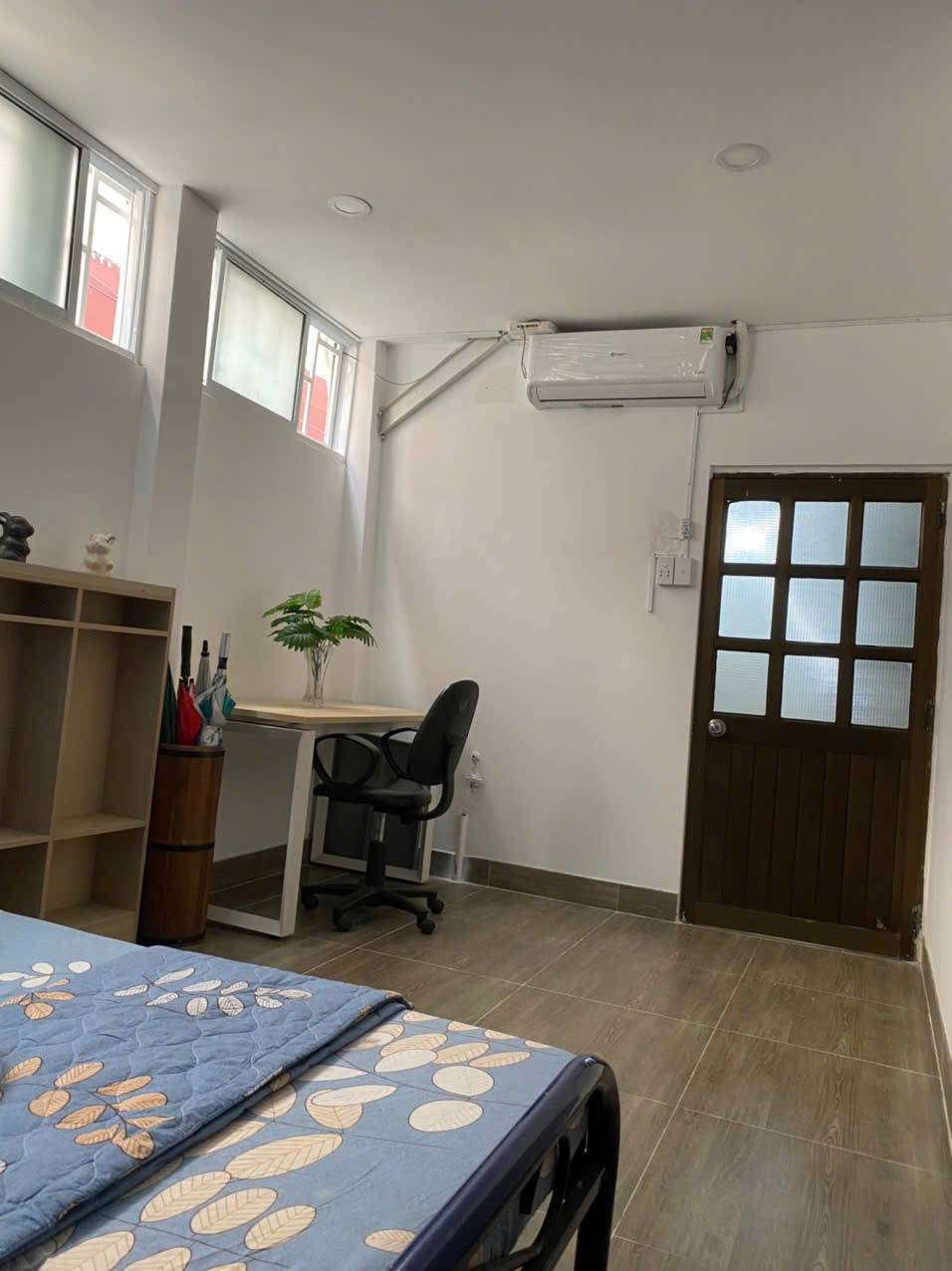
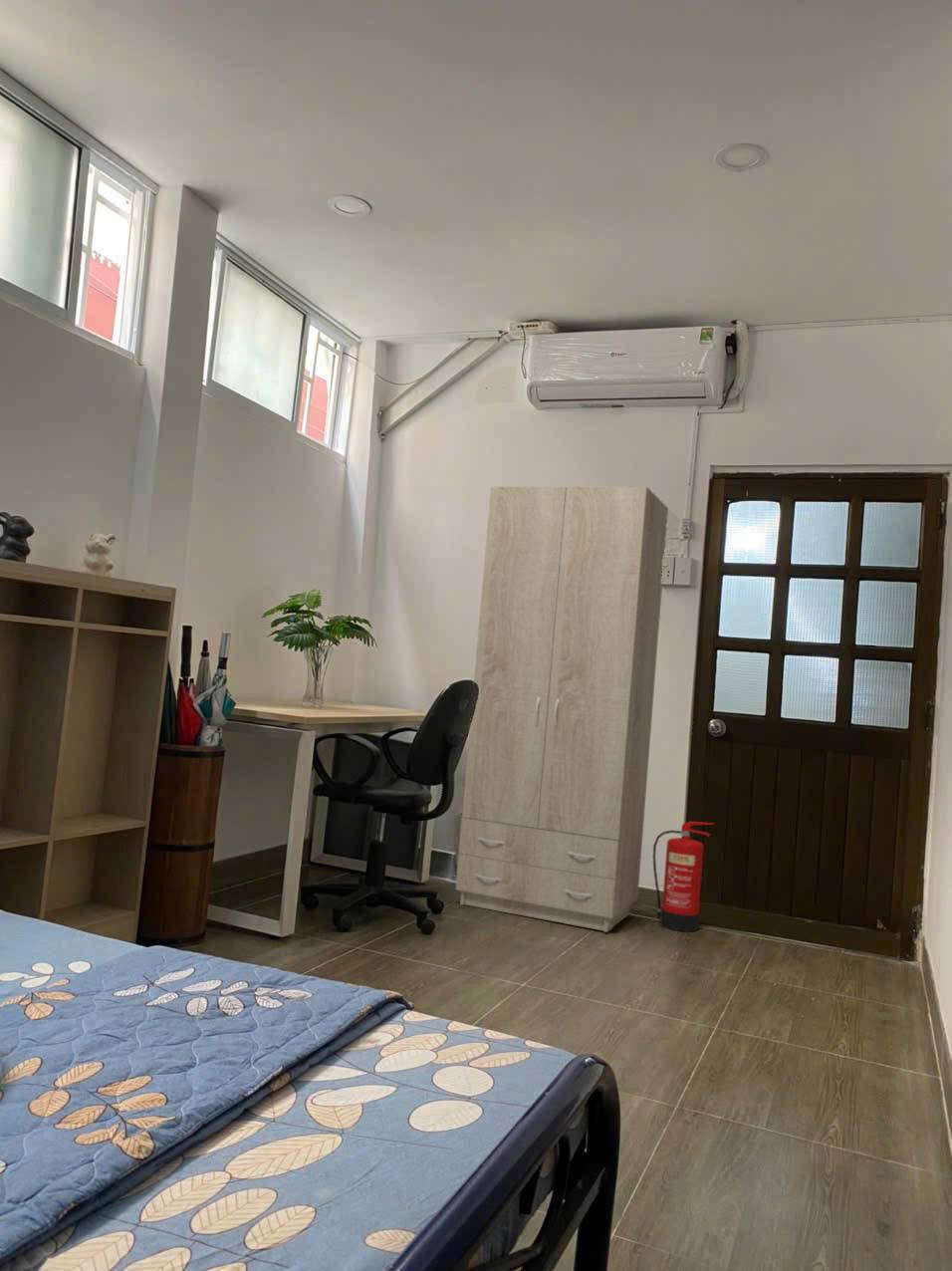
+ wardrobe [455,486,669,933]
+ fire extinguisher [652,821,715,933]
